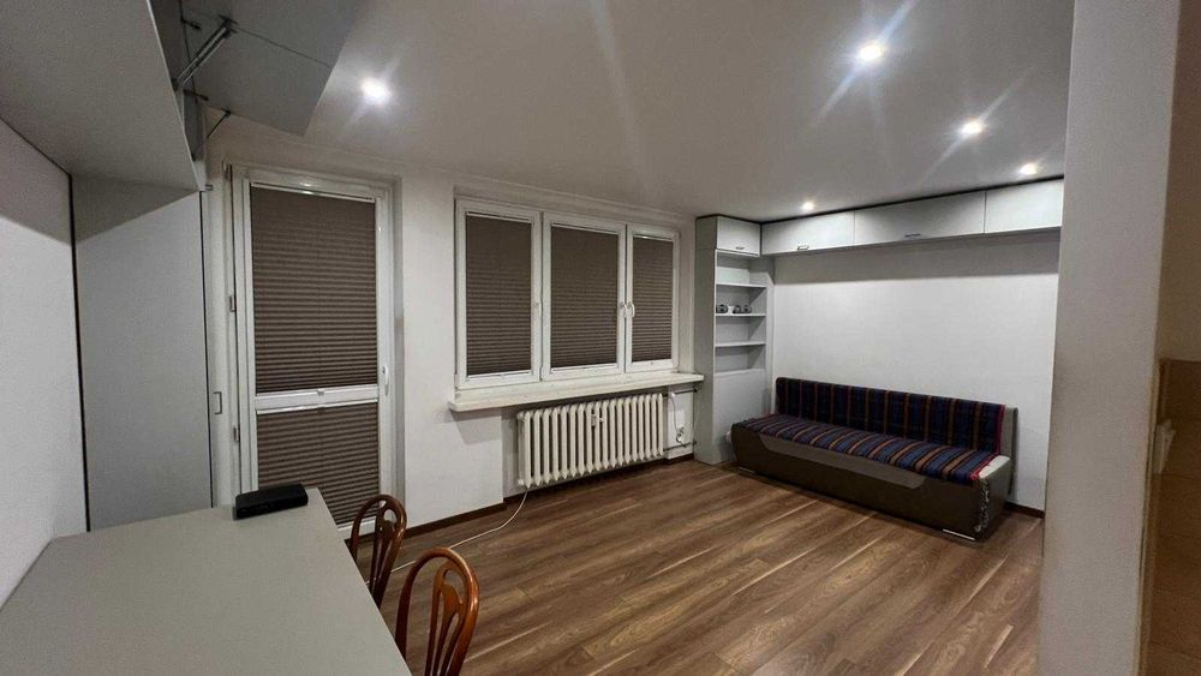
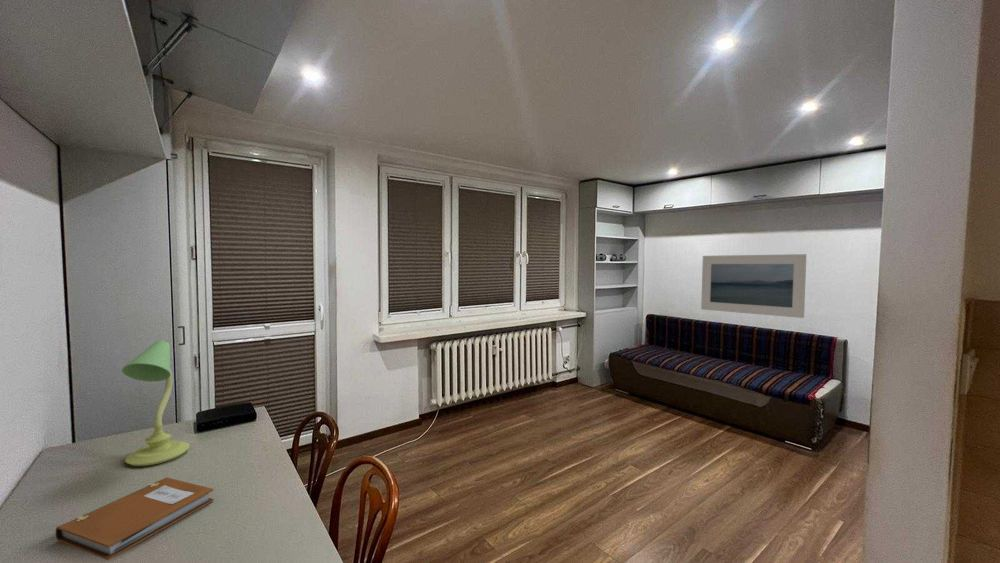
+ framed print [700,253,807,319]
+ notebook [55,477,215,561]
+ table lamp [121,339,190,467]
